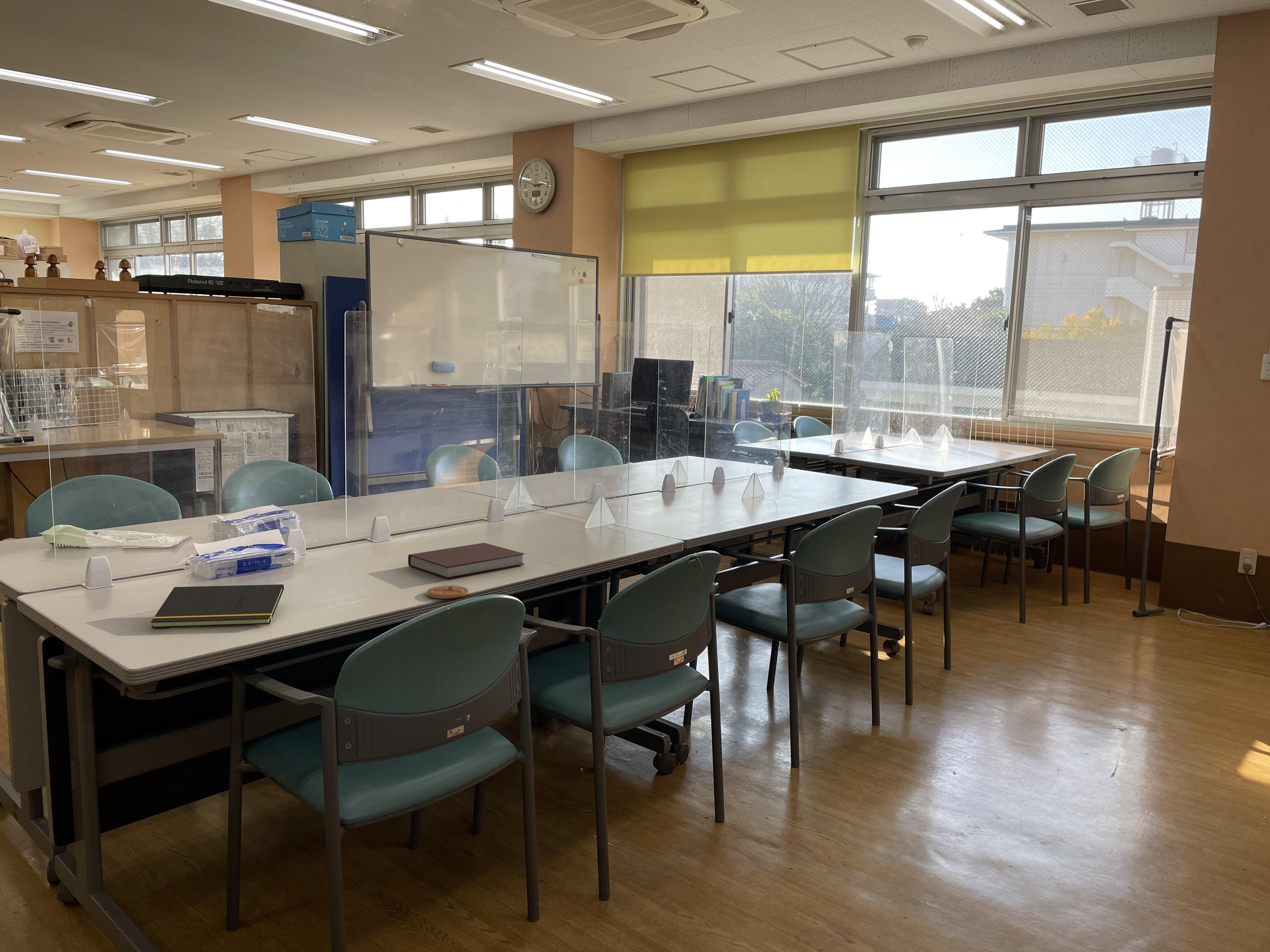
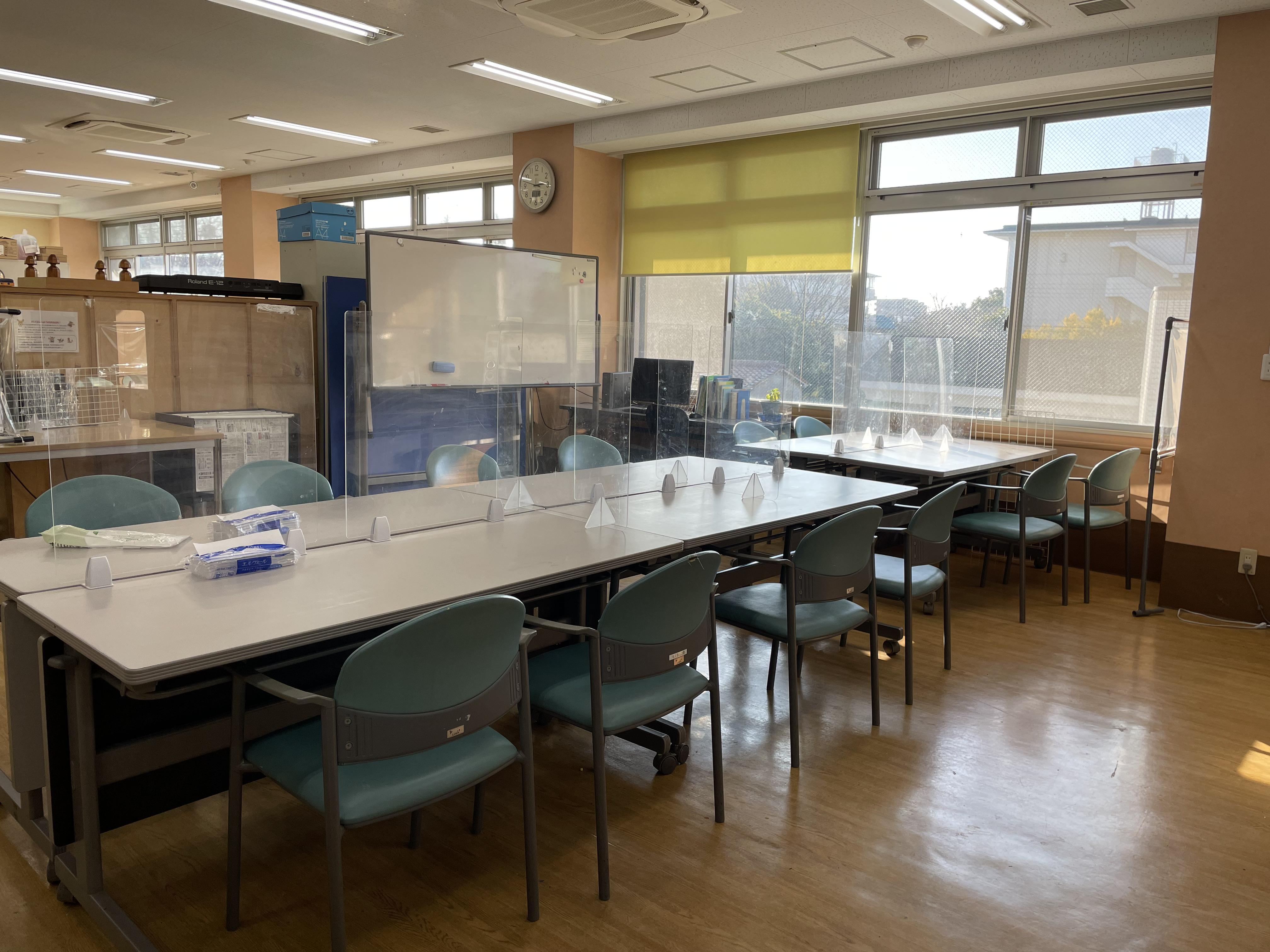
- notebook [408,542,525,579]
- notepad [151,584,284,628]
- coaster [426,585,469,599]
